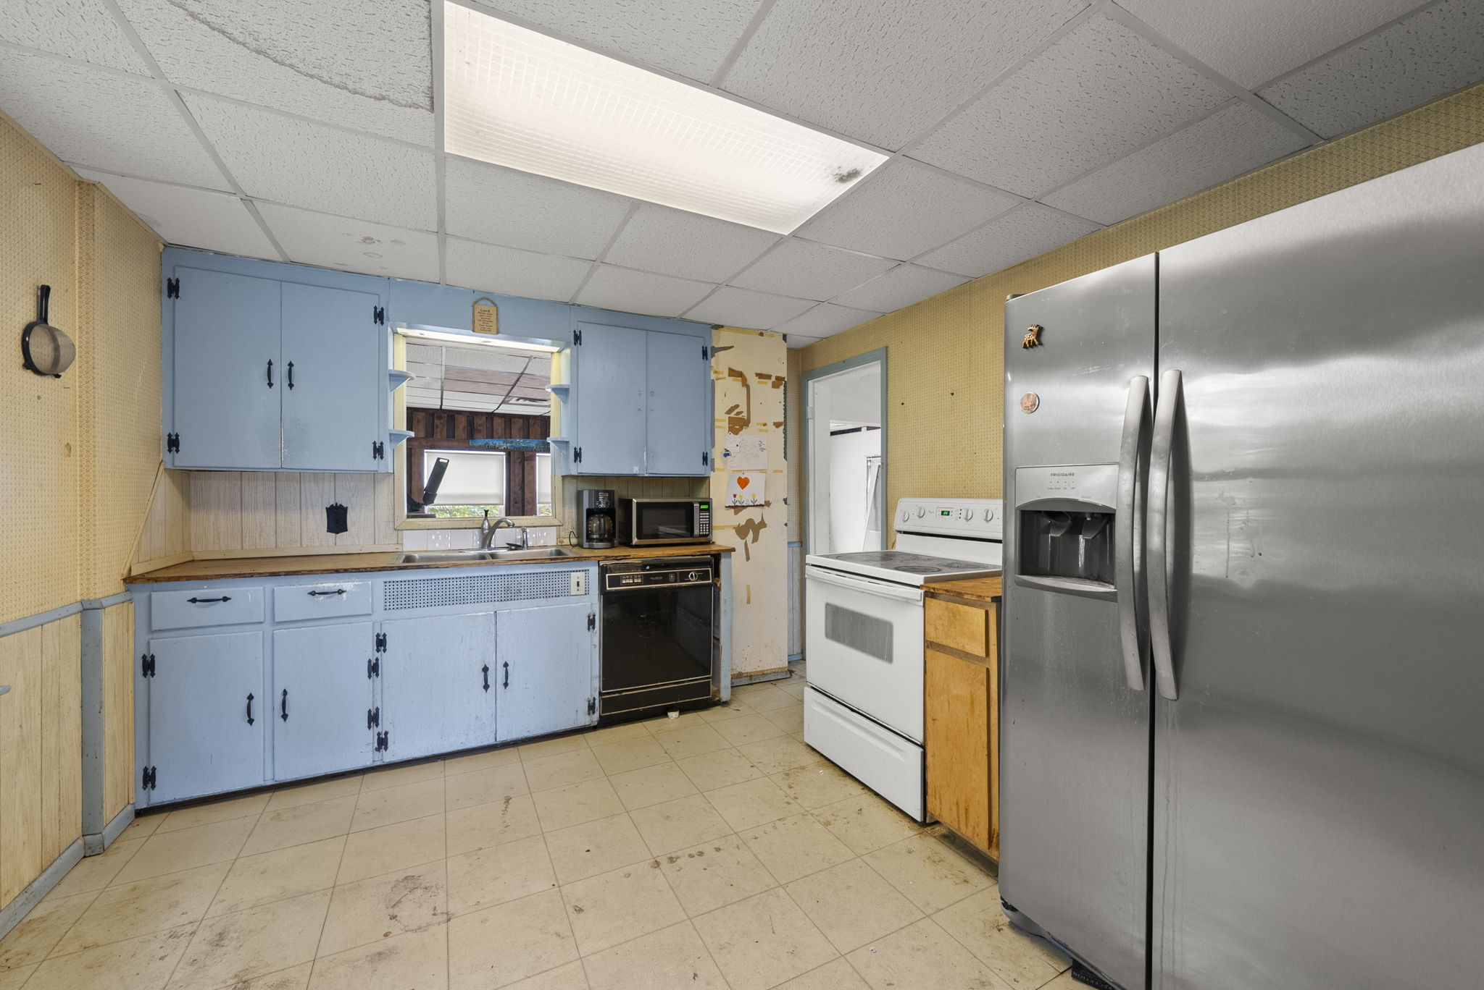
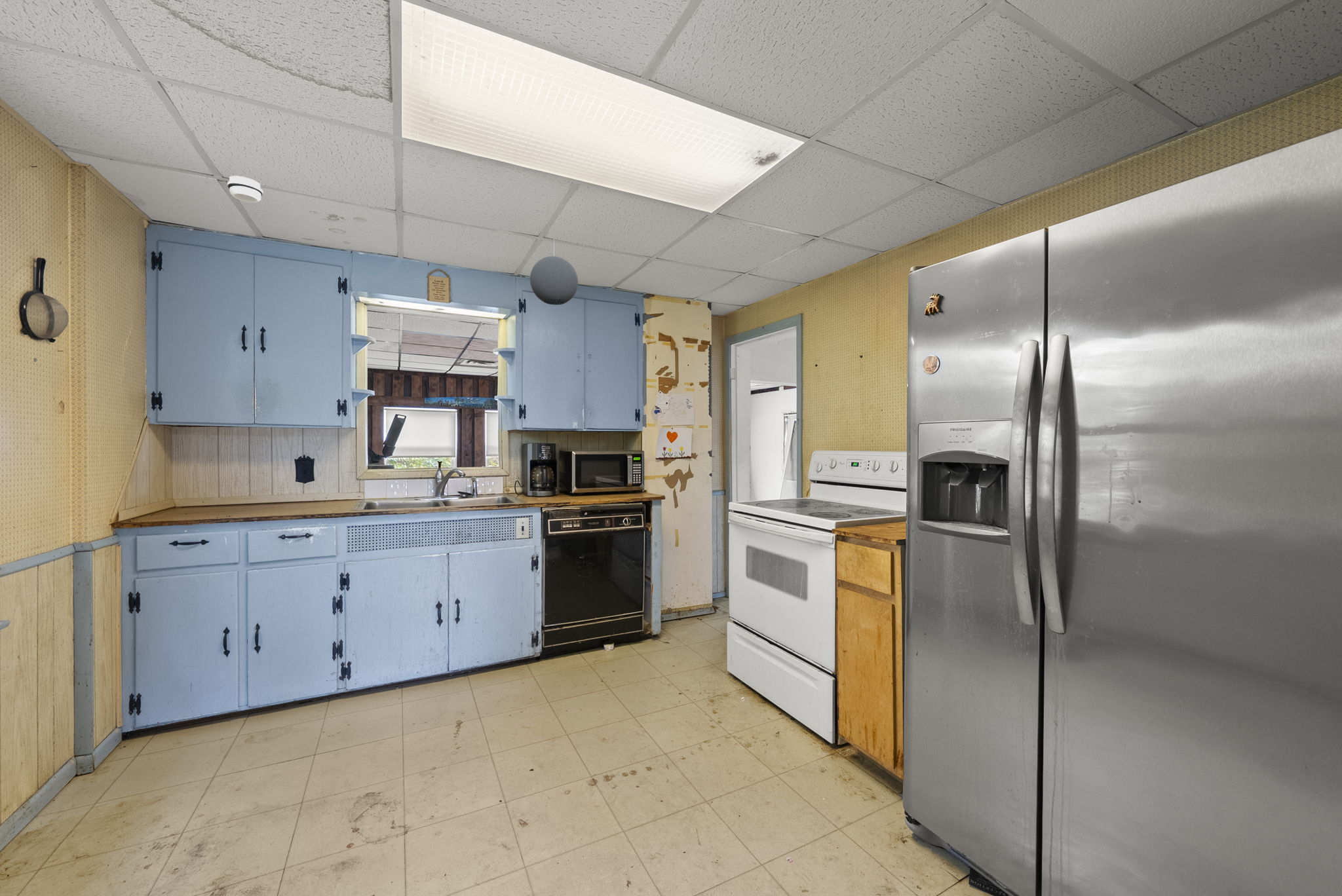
+ pendant light [529,238,579,305]
+ smoke detector [227,175,264,203]
